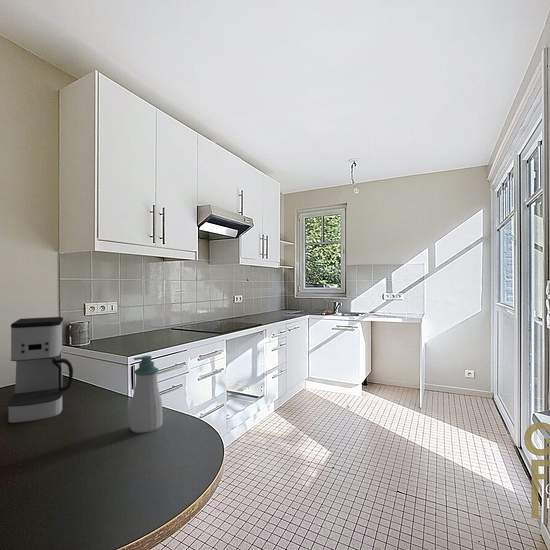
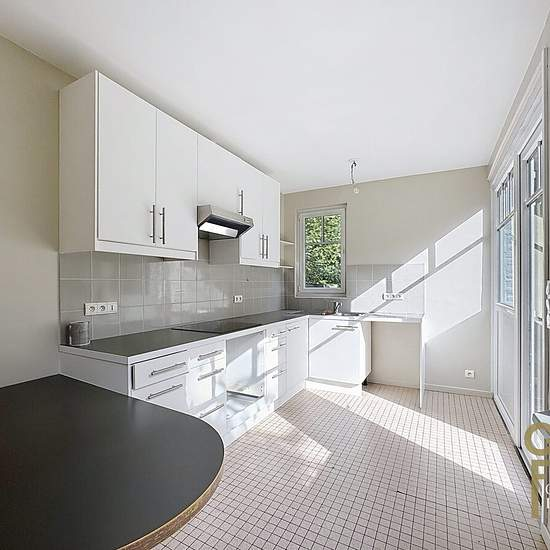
- coffee maker [7,316,74,425]
- soap bottle [129,355,163,434]
